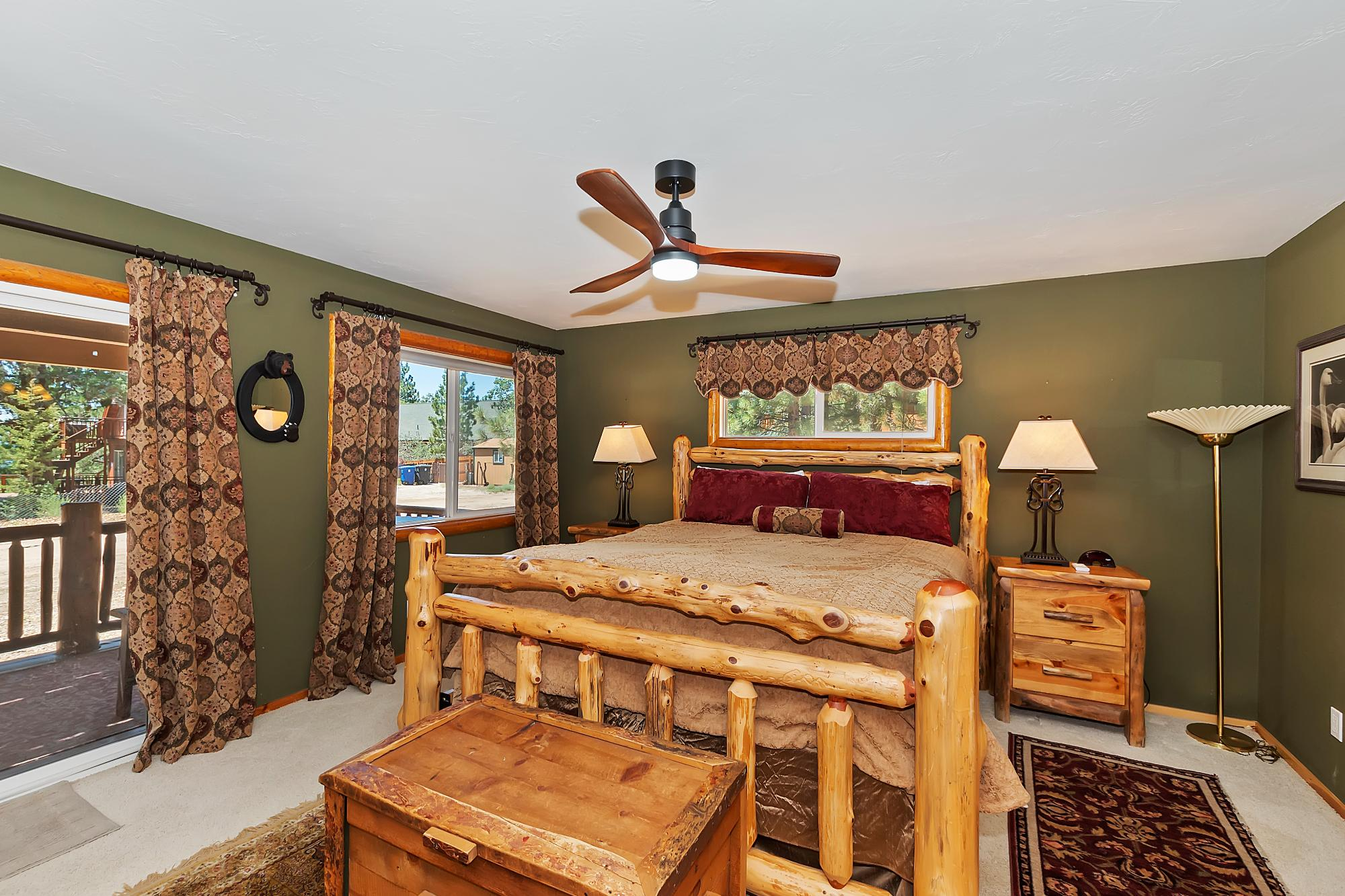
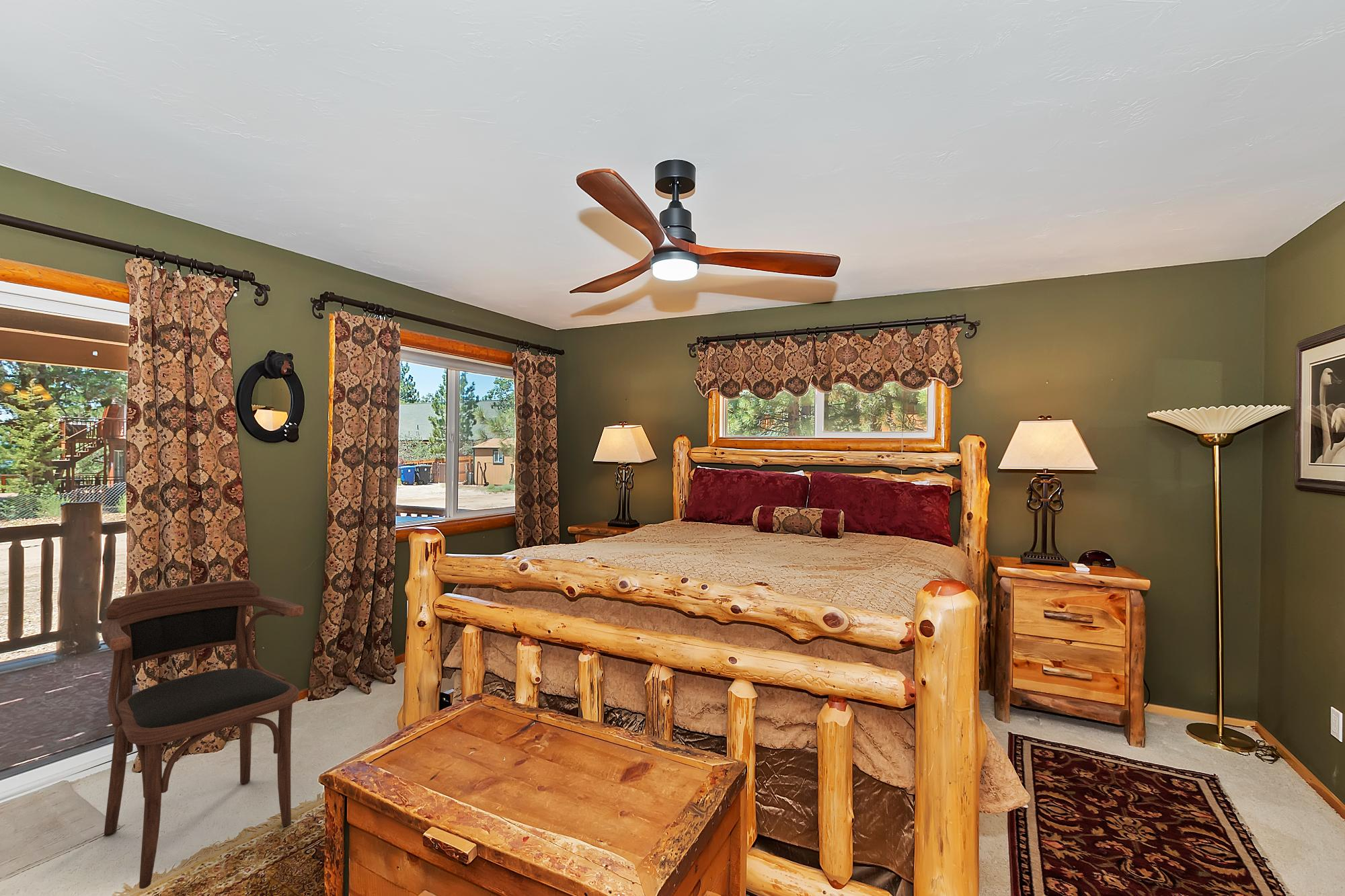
+ armchair [101,579,304,889]
